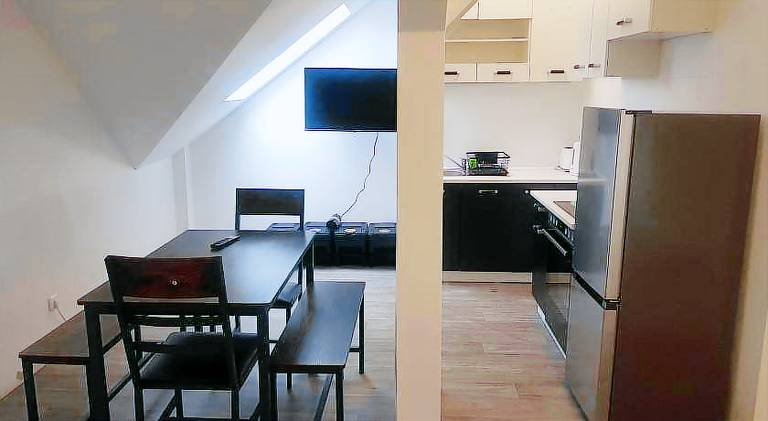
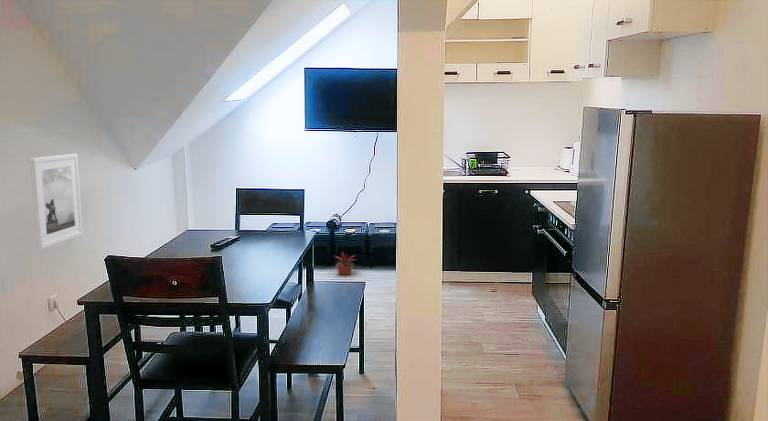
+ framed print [29,153,84,250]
+ potted plant [333,250,358,276]
